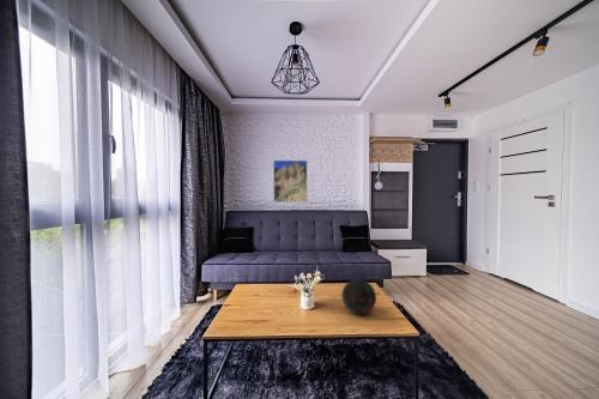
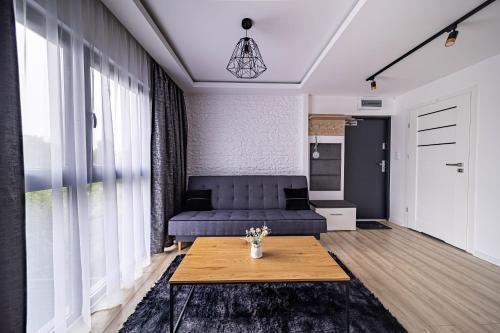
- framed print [272,159,309,204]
- decorative orb [340,278,377,316]
